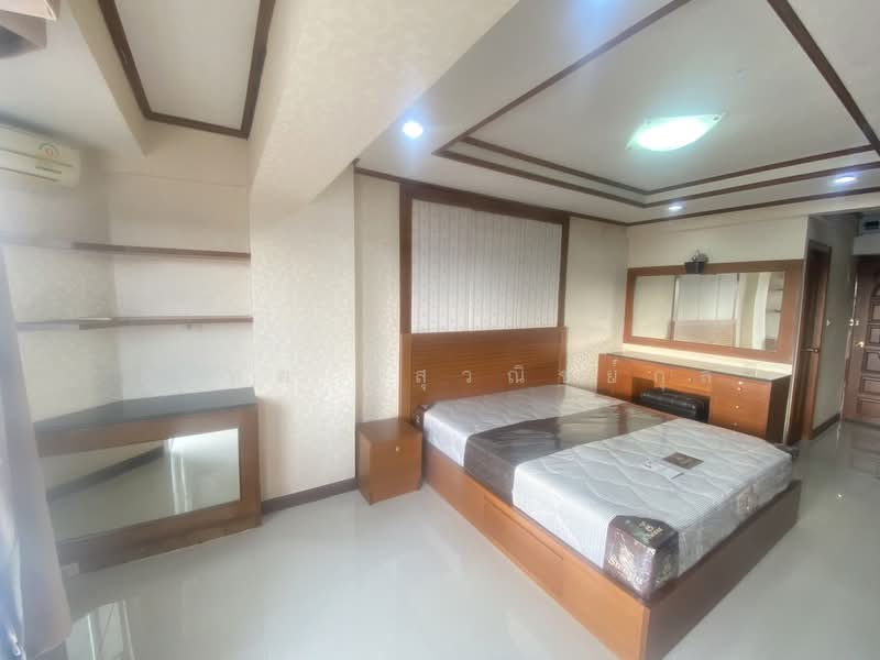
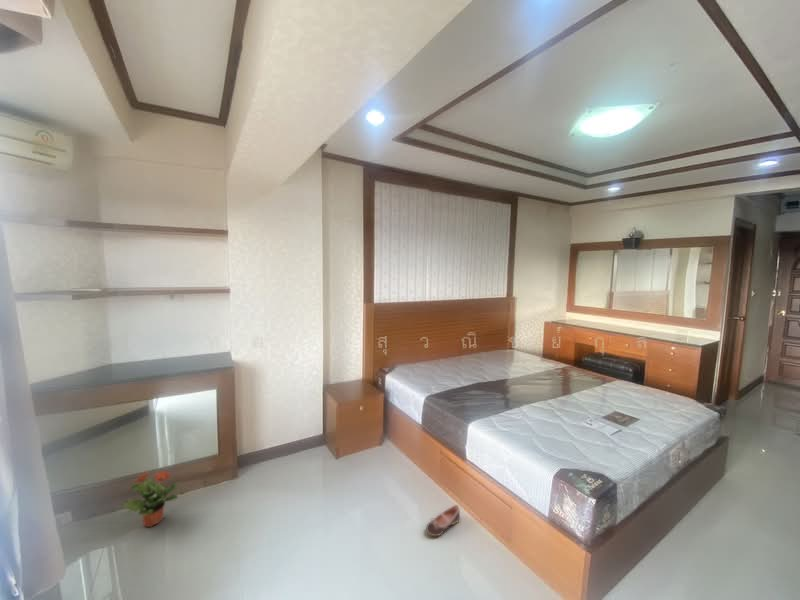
+ shoe [425,504,461,537]
+ potted plant [122,469,181,528]
